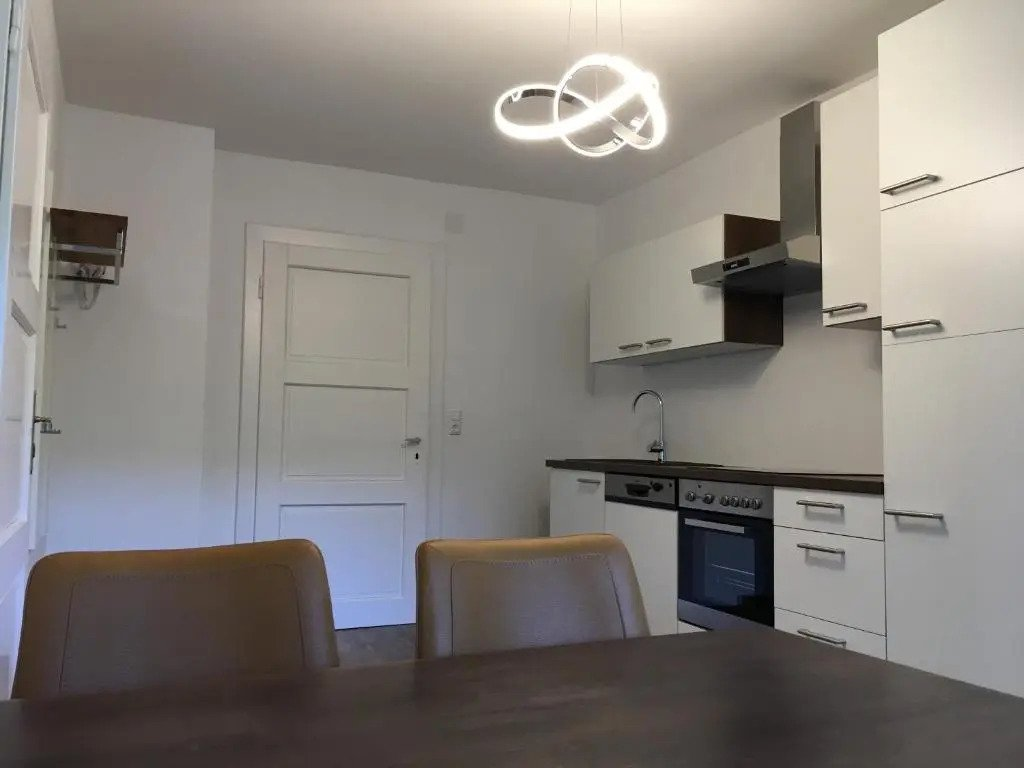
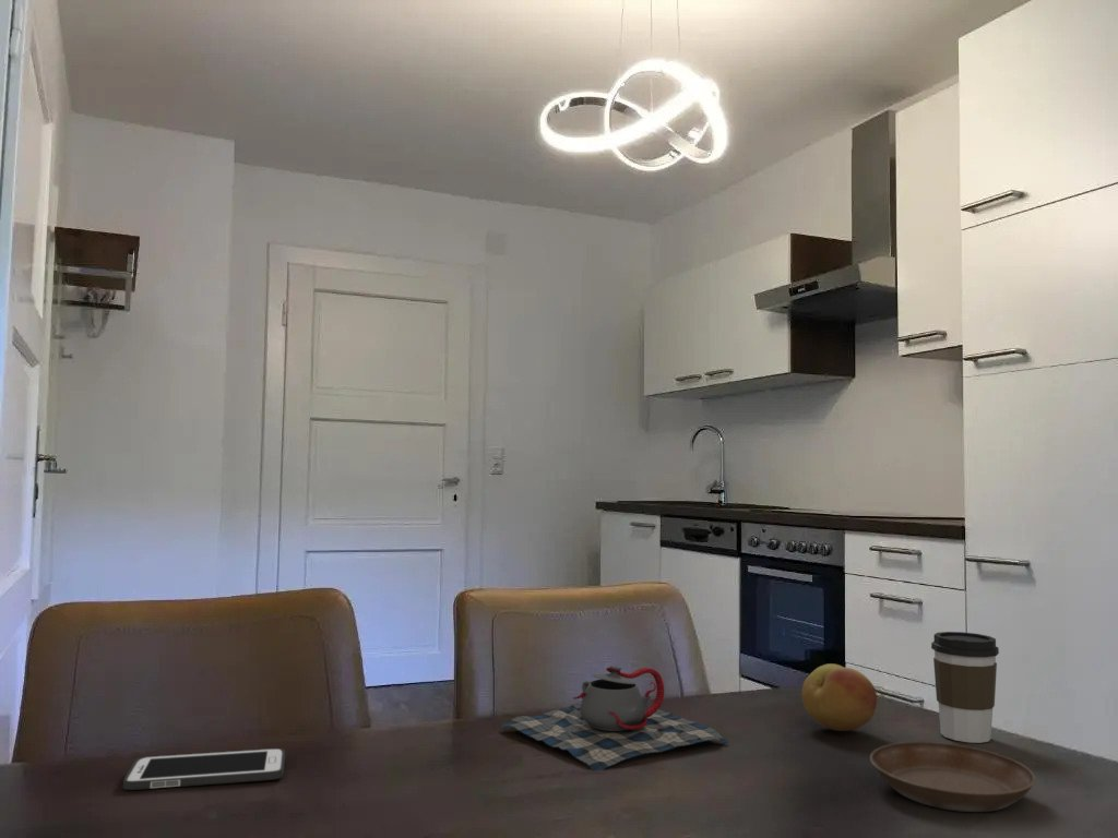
+ saucer [869,741,1036,813]
+ teapot [499,665,729,771]
+ fruit [800,662,878,732]
+ coffee cup [930,631,1000,744]
+ cell phone [122,747,286,791]
